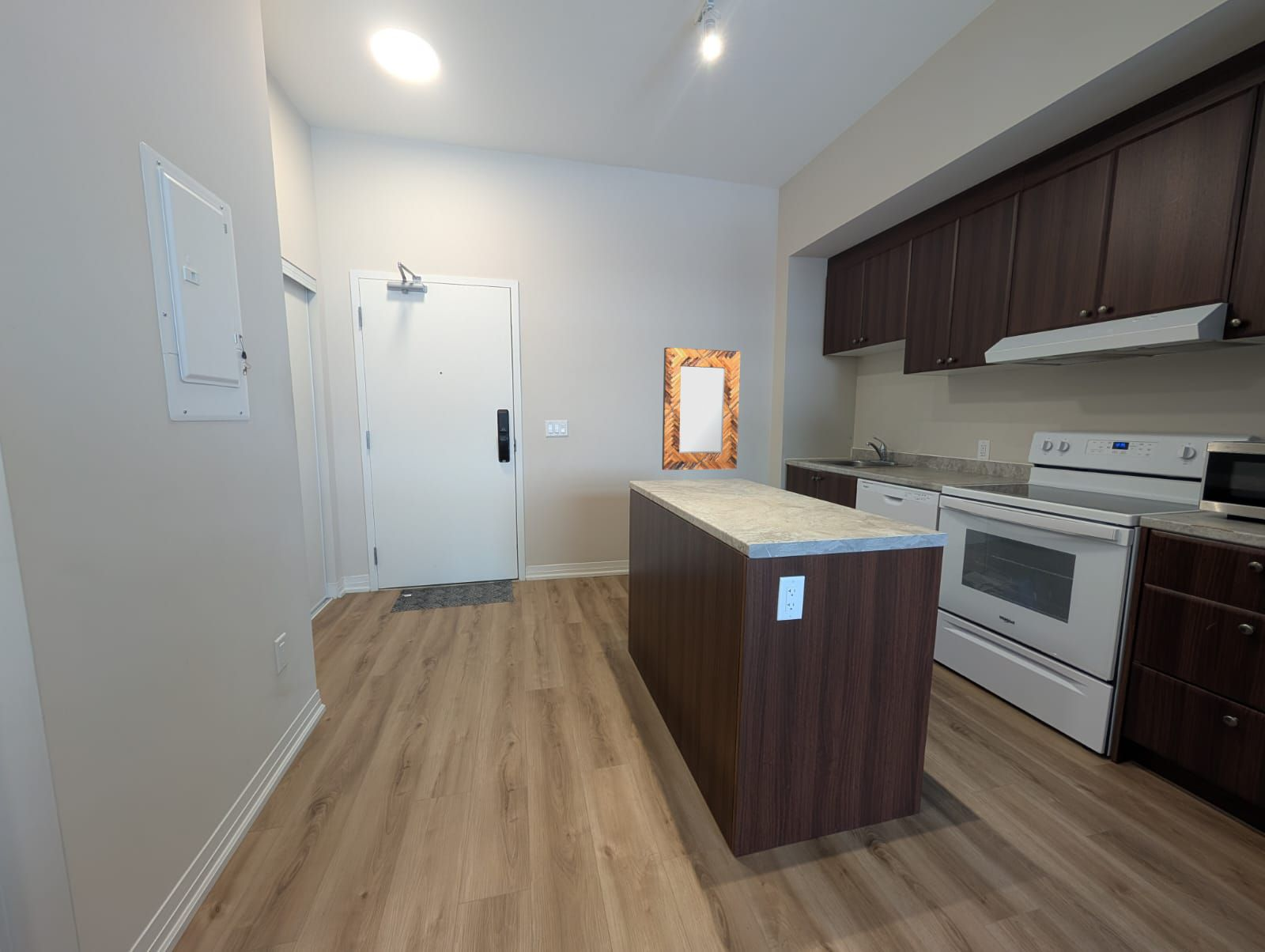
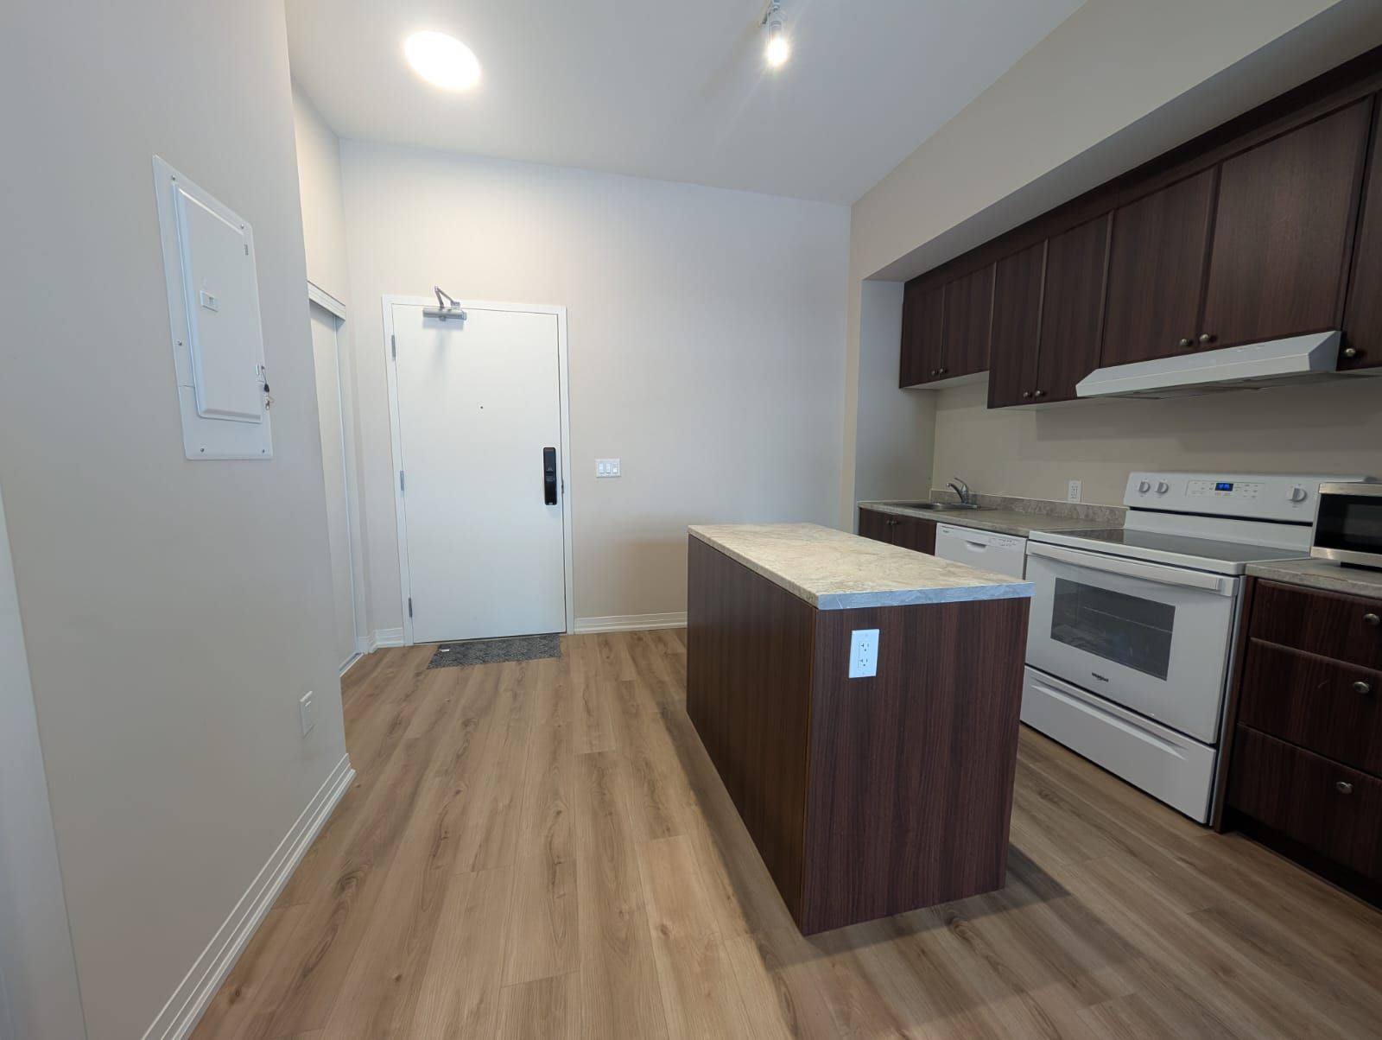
- home mirror [662,347,741,470]
